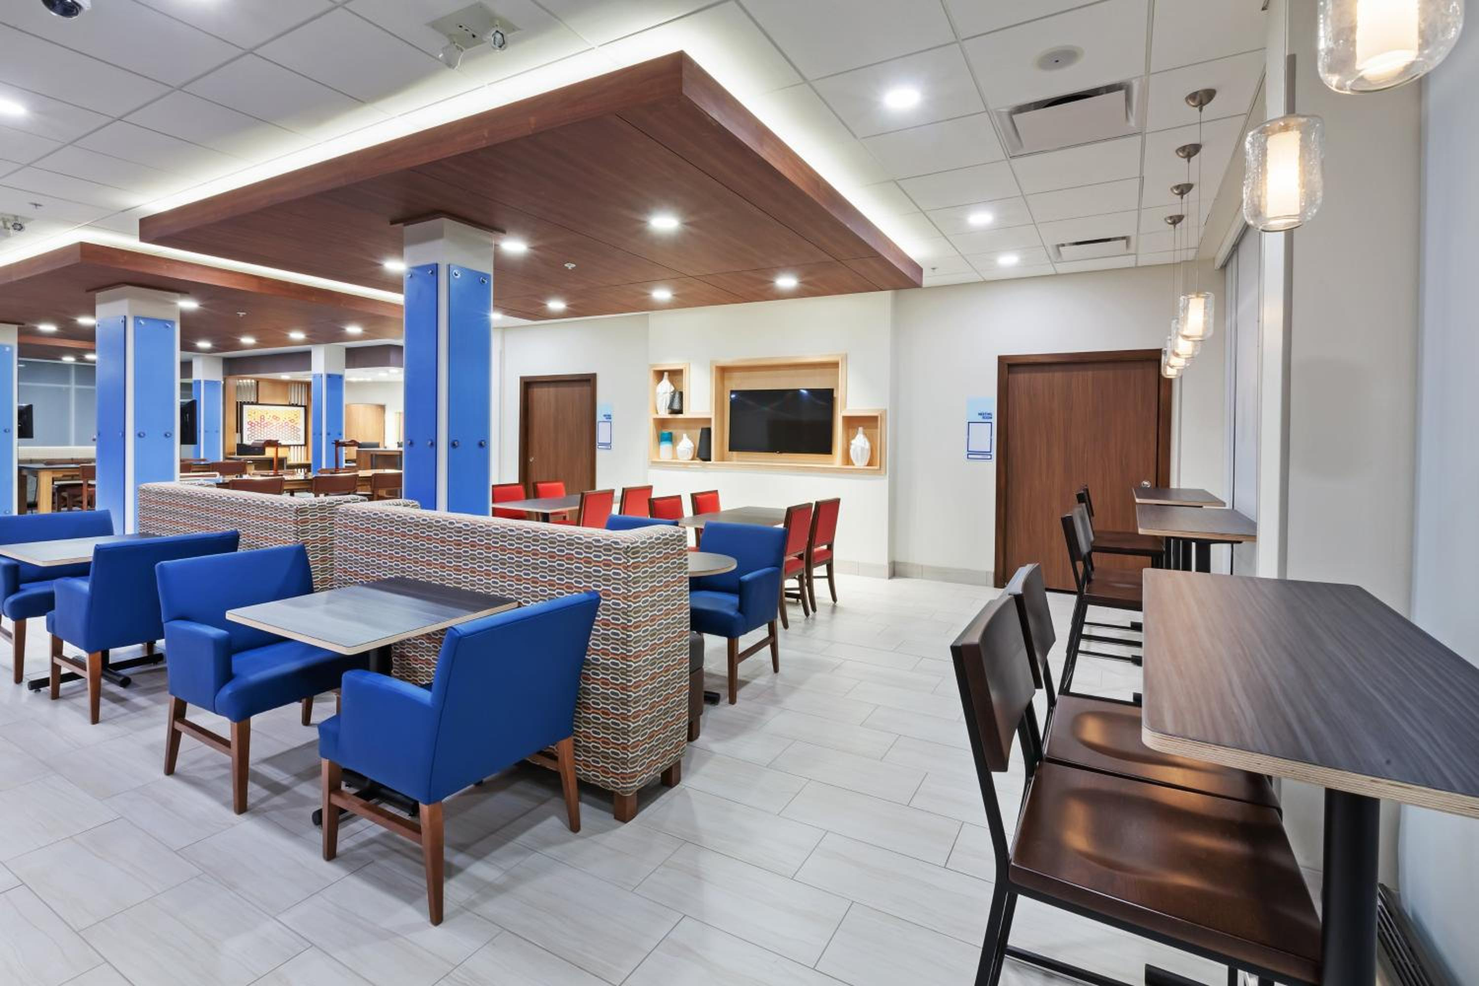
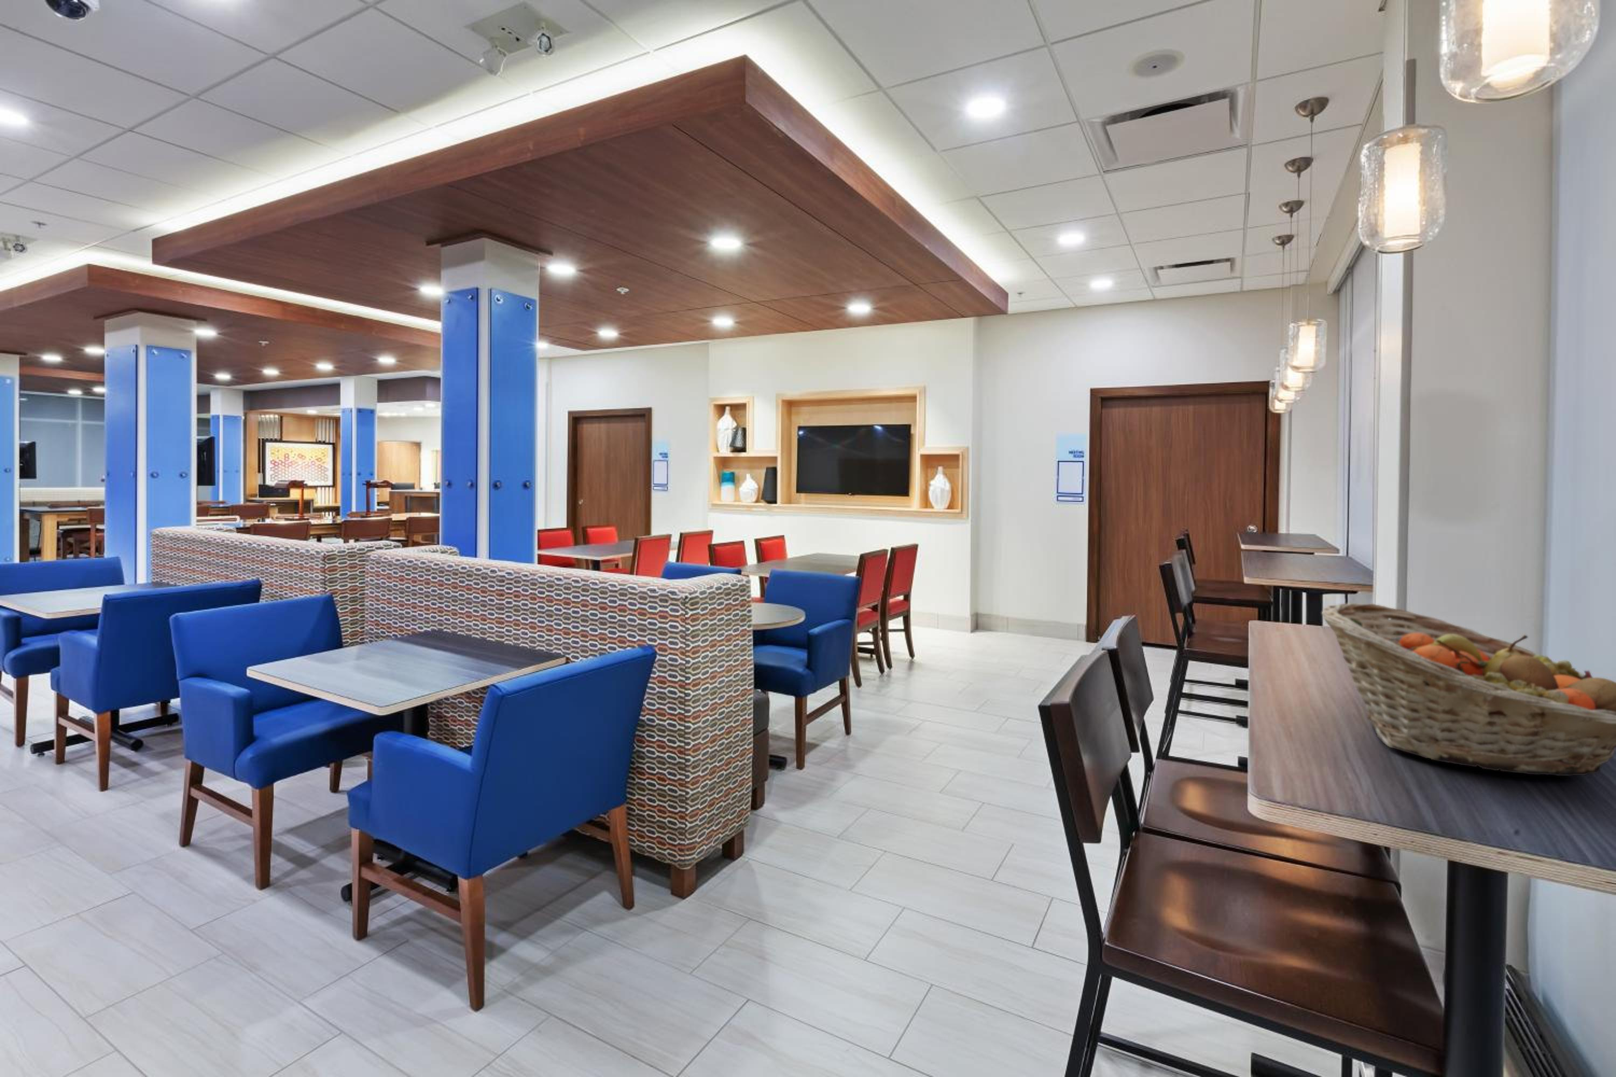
+ fruit basket [1321,602,1616,776]
